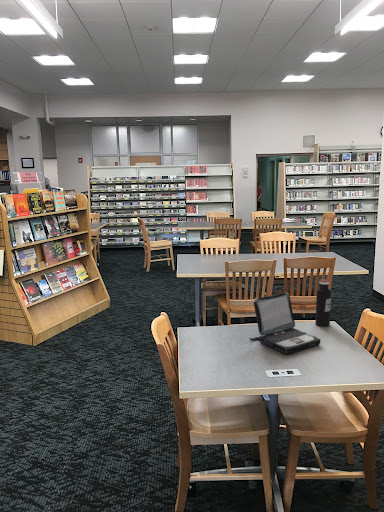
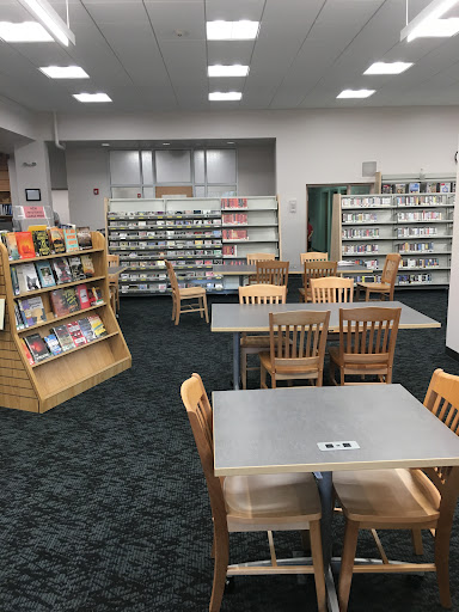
- laptop [249,292,321,355]
- water bottle [314,278,332,327]
